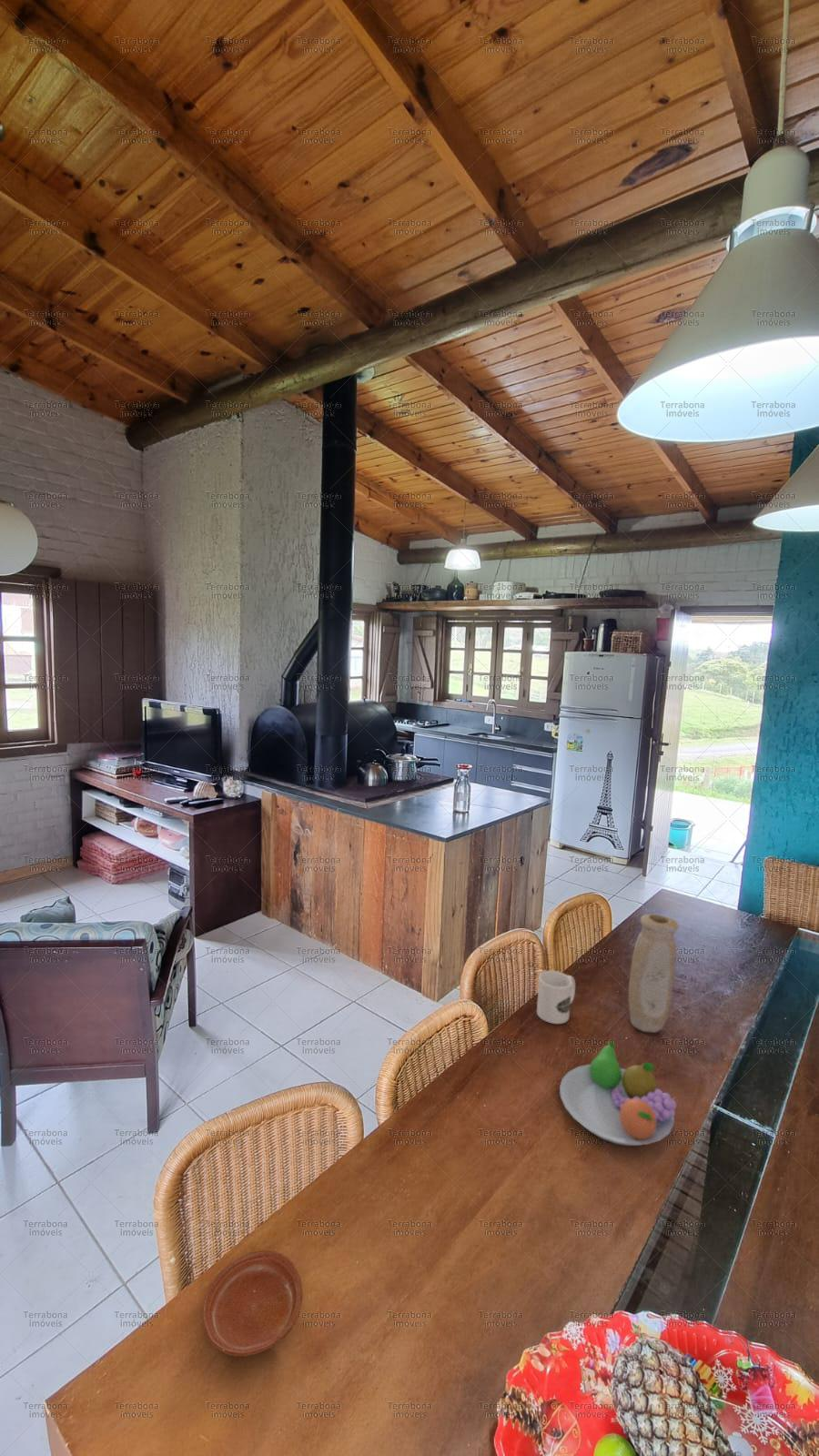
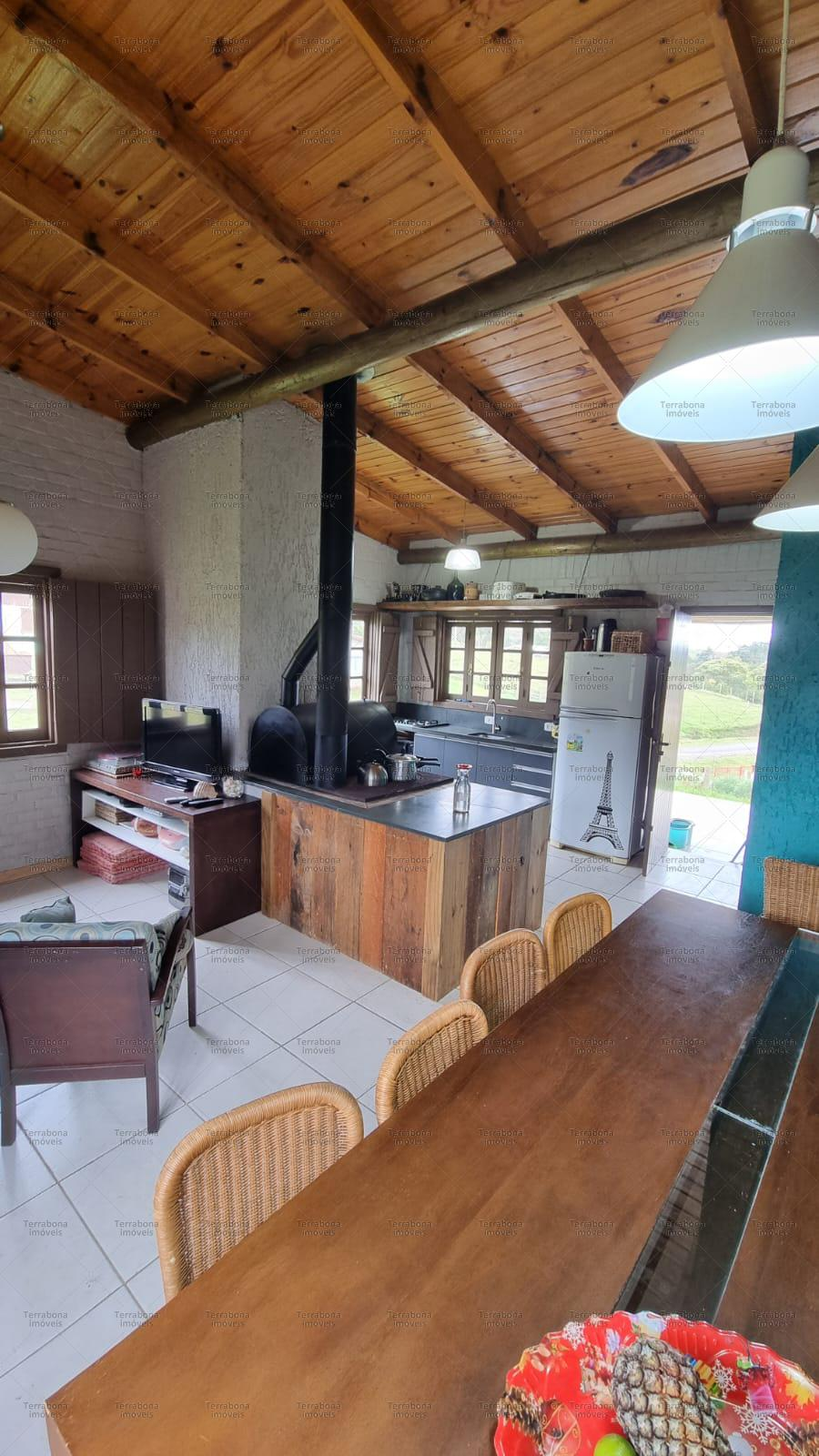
- plate [201,1249,303,1358]
- mug [536,970,576,1025]
- vase [628,913,680,1034]
- fruit bowl [559,1040,677,1147]
